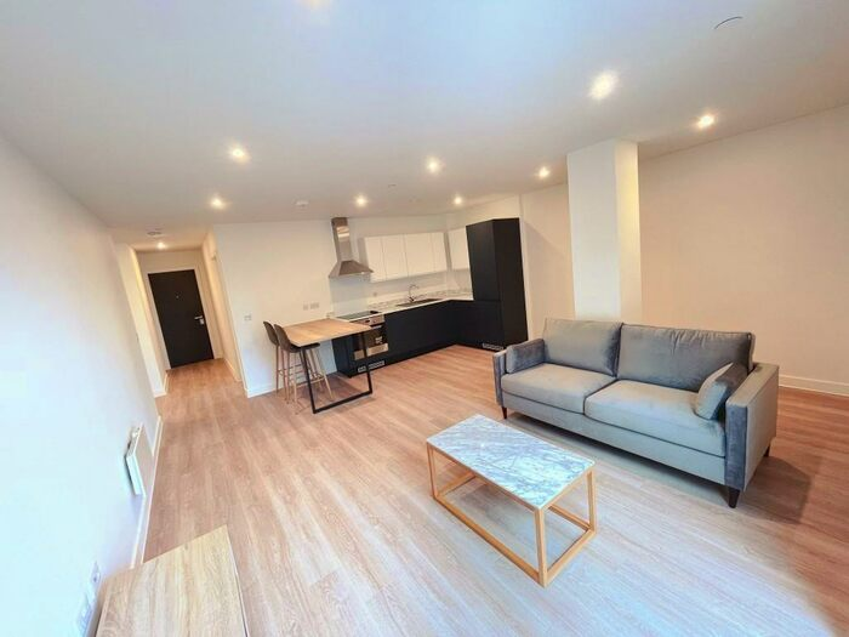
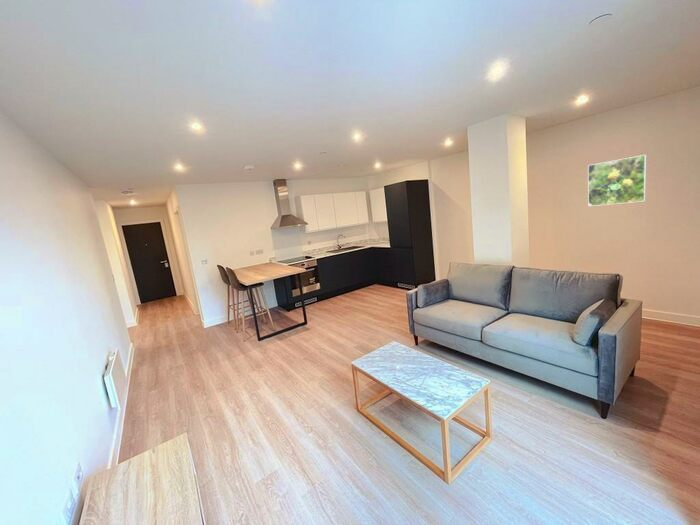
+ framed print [587,154,647,207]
